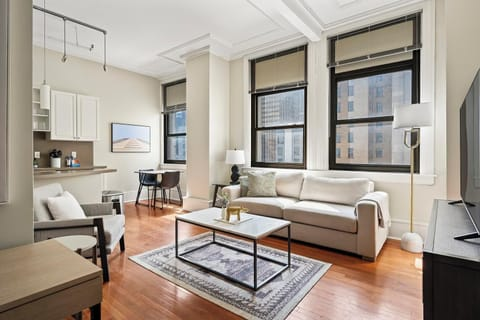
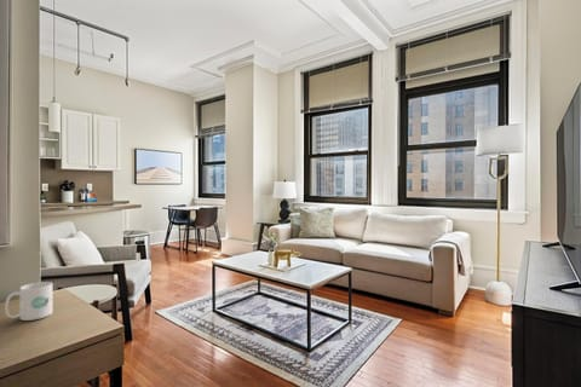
+ mug [4,281,53,322]
